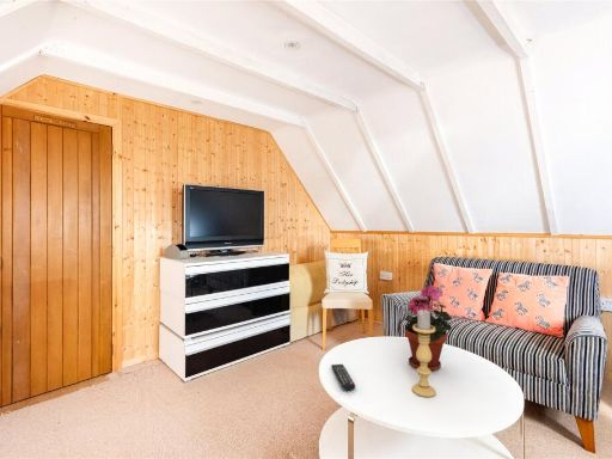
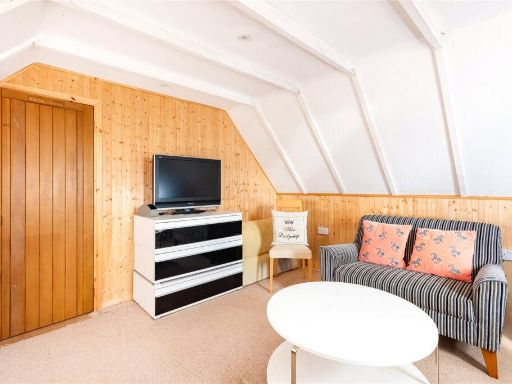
- potted plant [404,284,453,373]
- candle holder [411,310,437,398]
- remote control [330,363,356,392]
